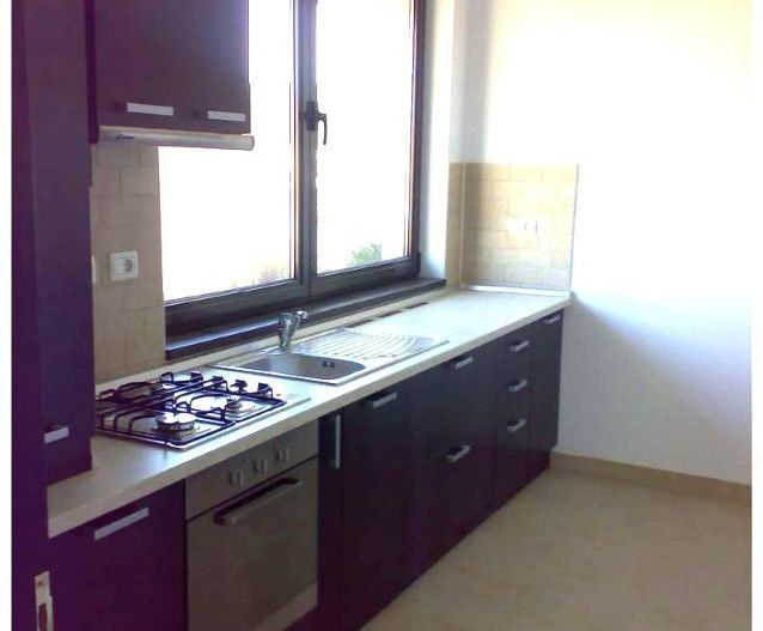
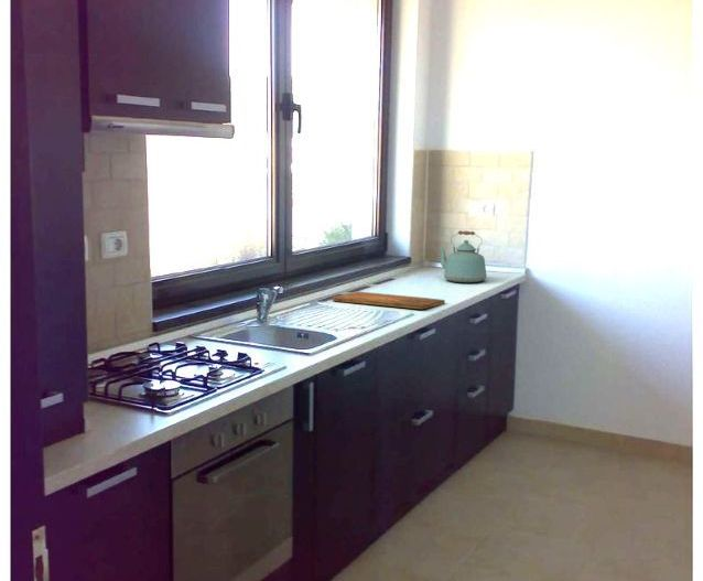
+ kettle [439,229,488,283]
+ cutting board [332,290,446,310]
